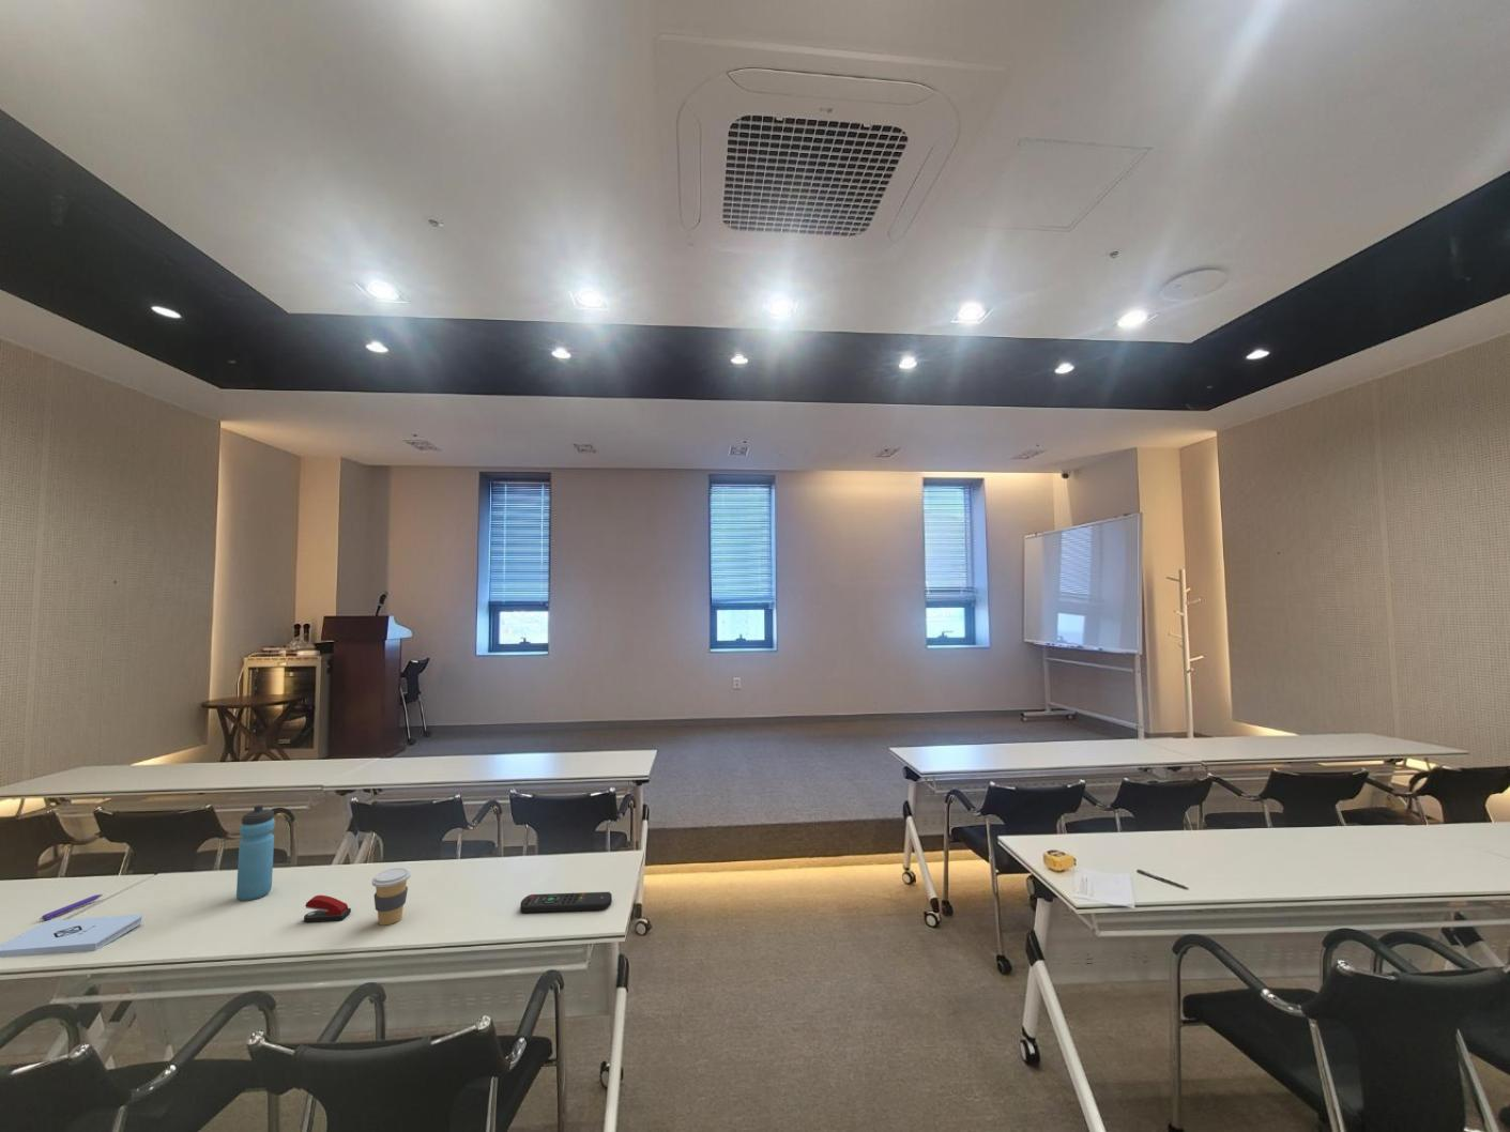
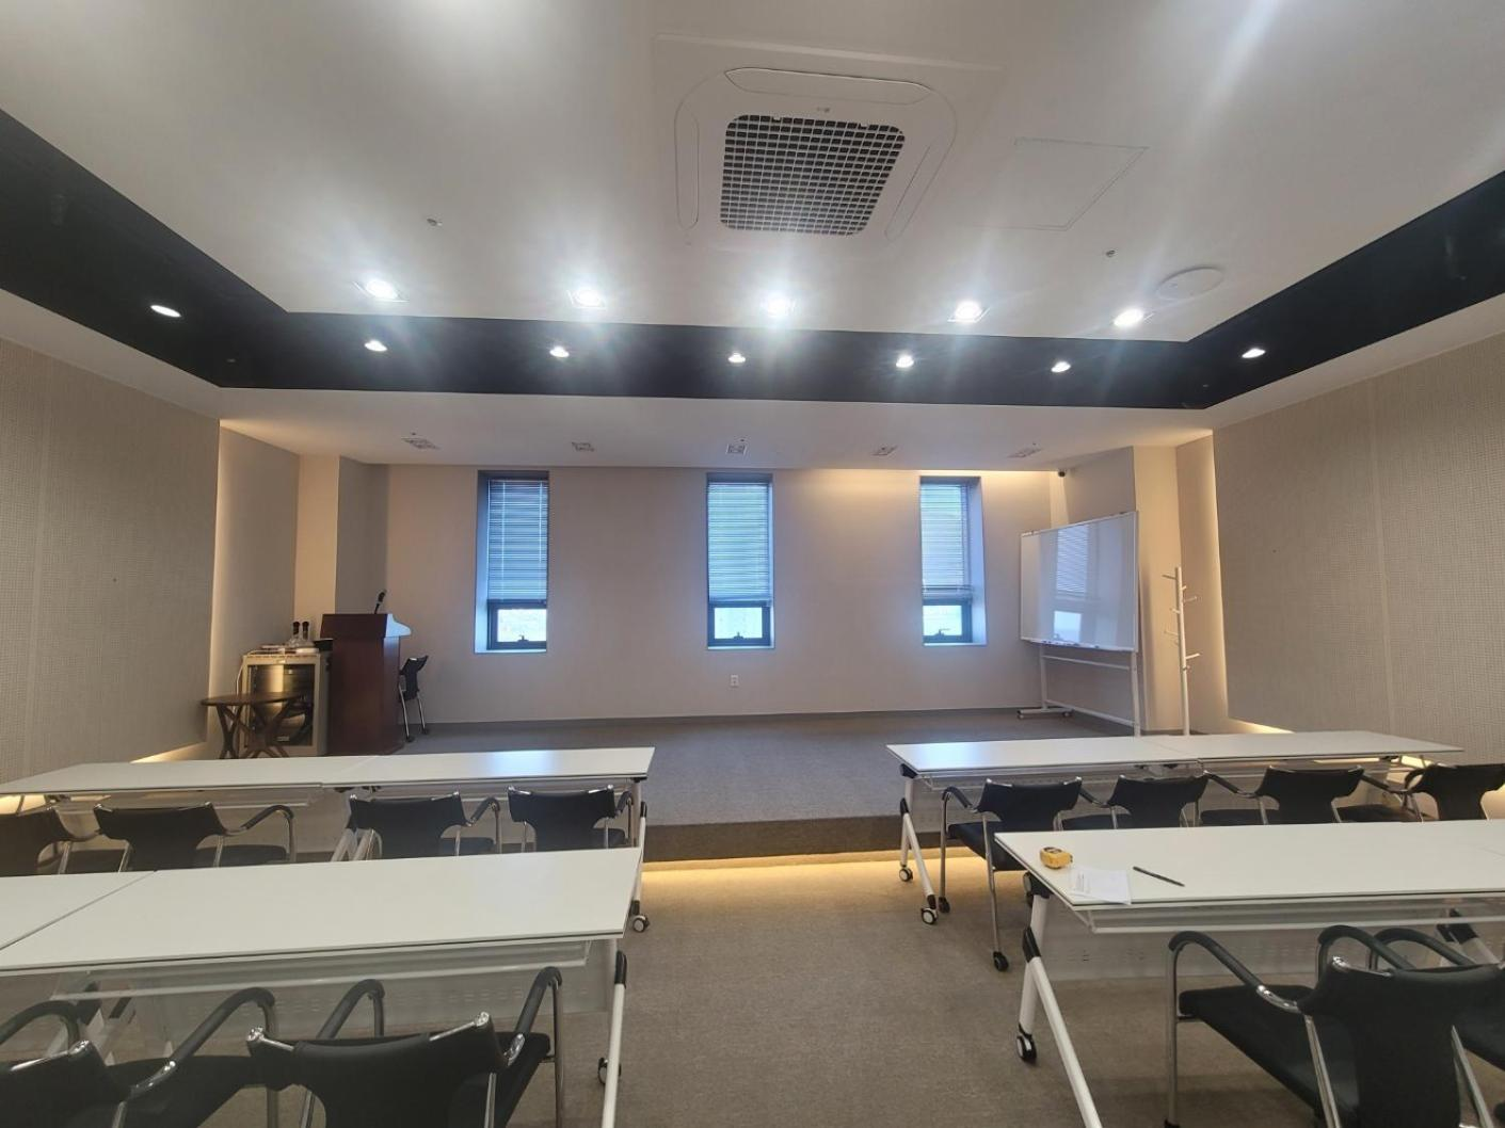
- pen [38,893,103,922]
- notepad [0,913,144,958]
- coffee cup [371,867,413,926]
- water bottle [235,804,276,903]
- remote control [520,892,614,913]
- stapler [303,894,352,924]
